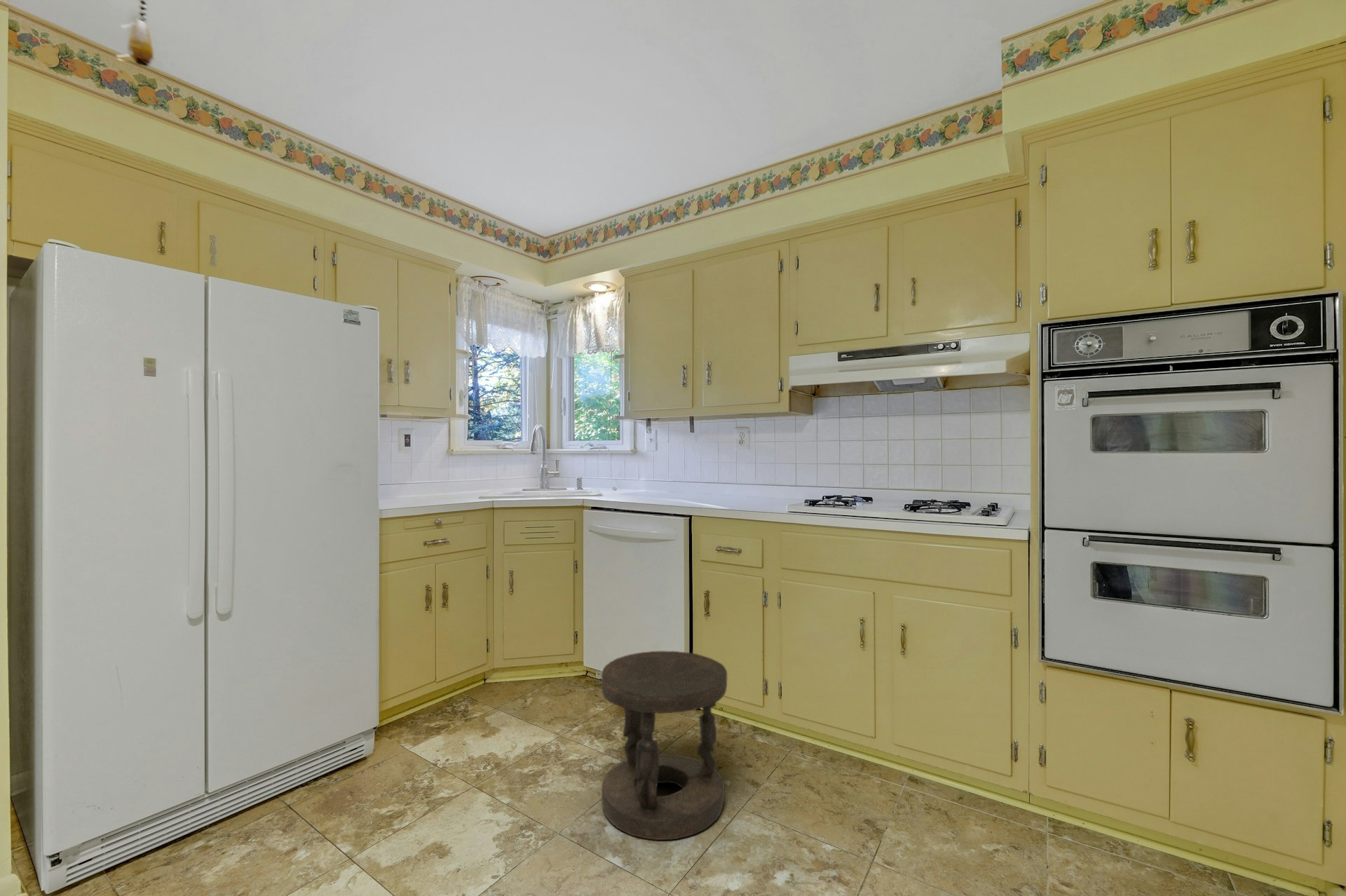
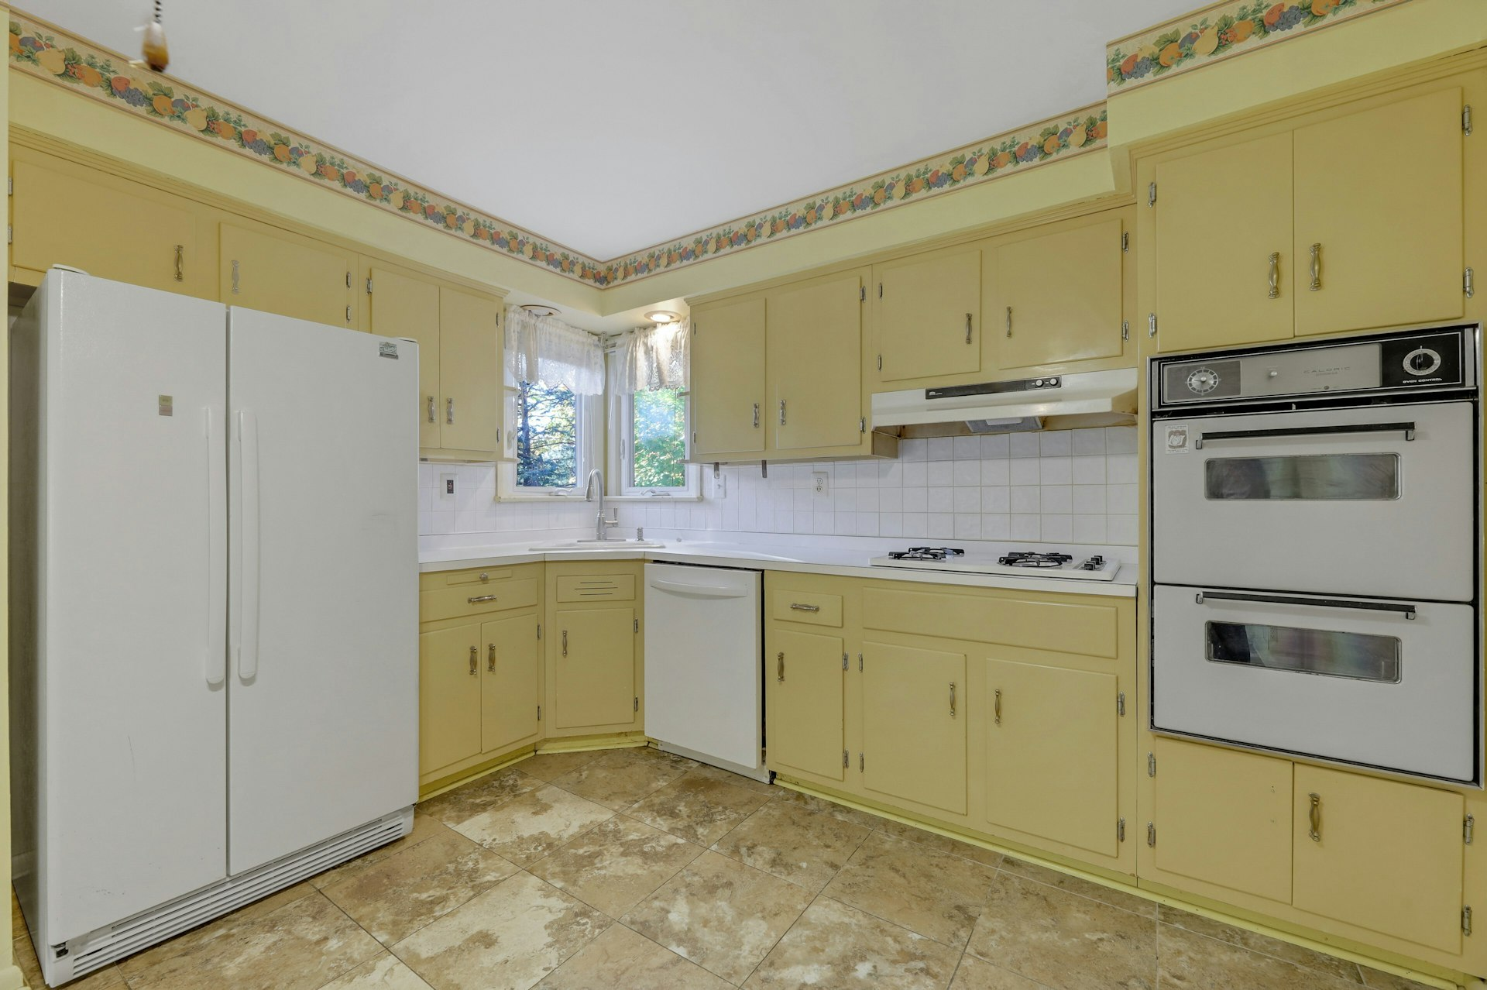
- stool [601,650,728,841]
